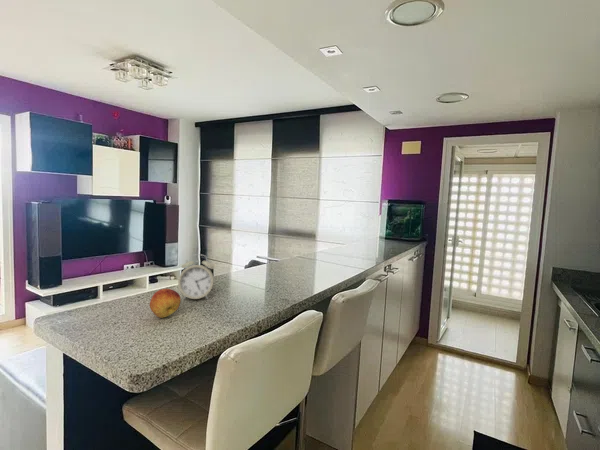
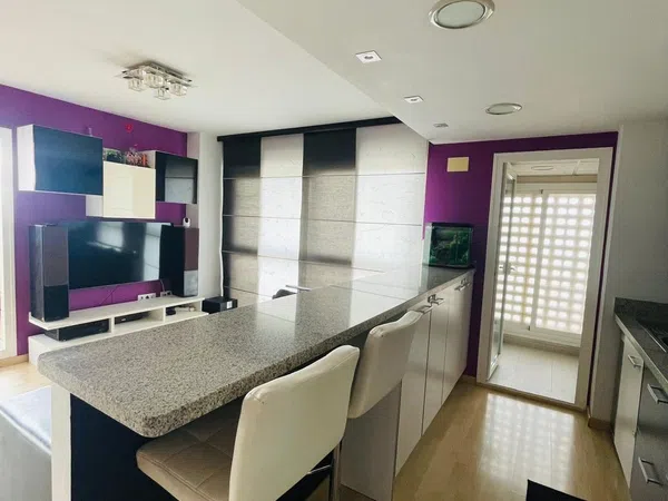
- alarm clock [177,253,215,301]
- fruit [149,288,181,319]
